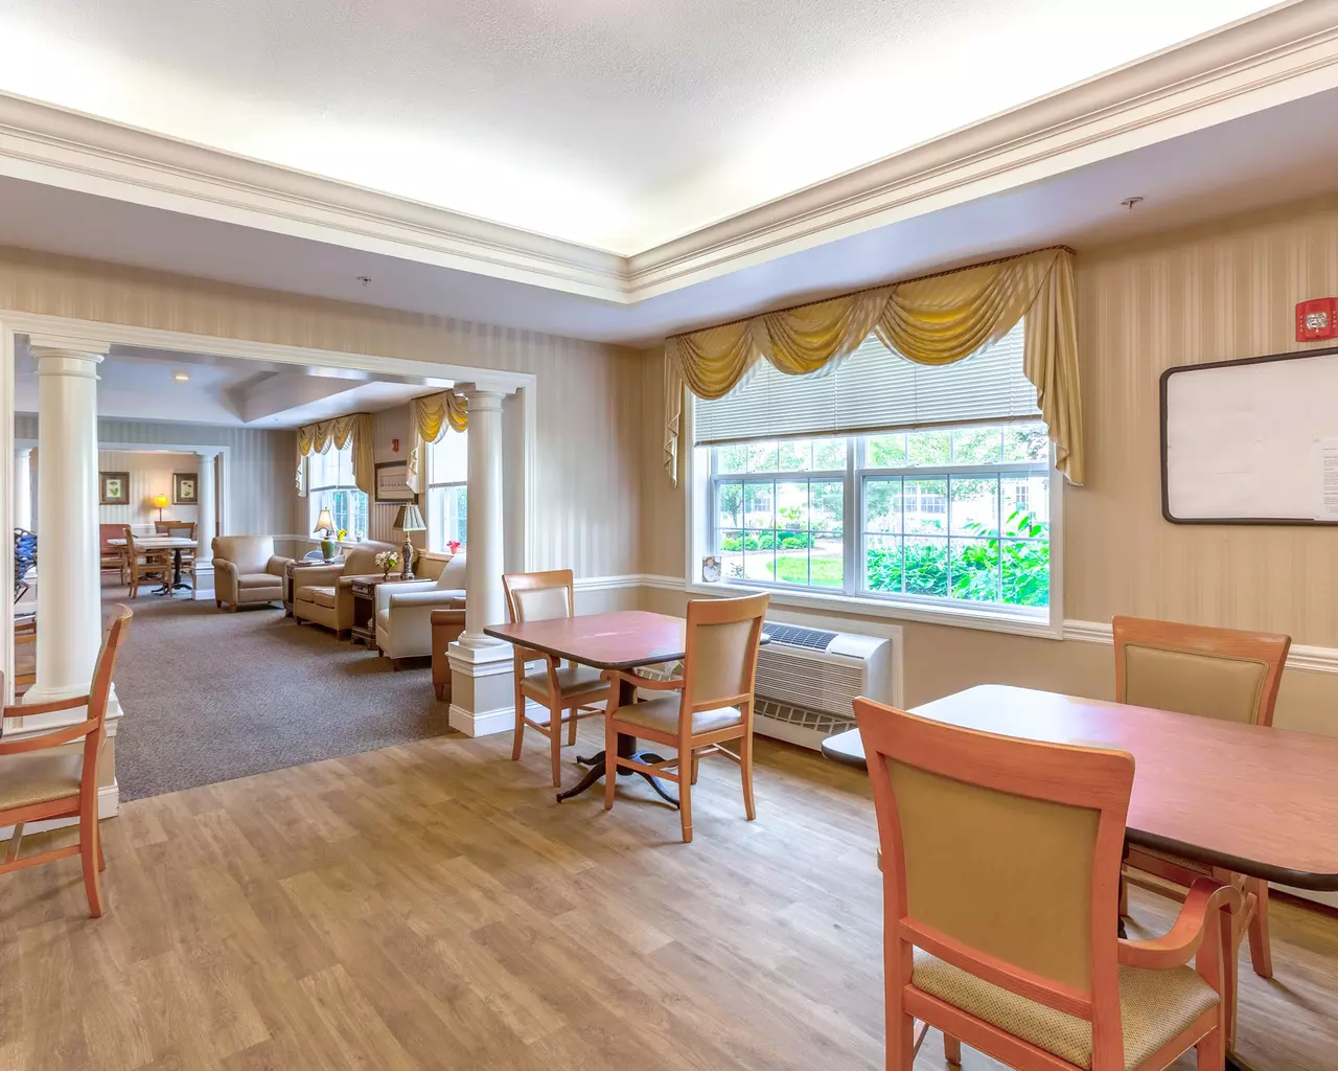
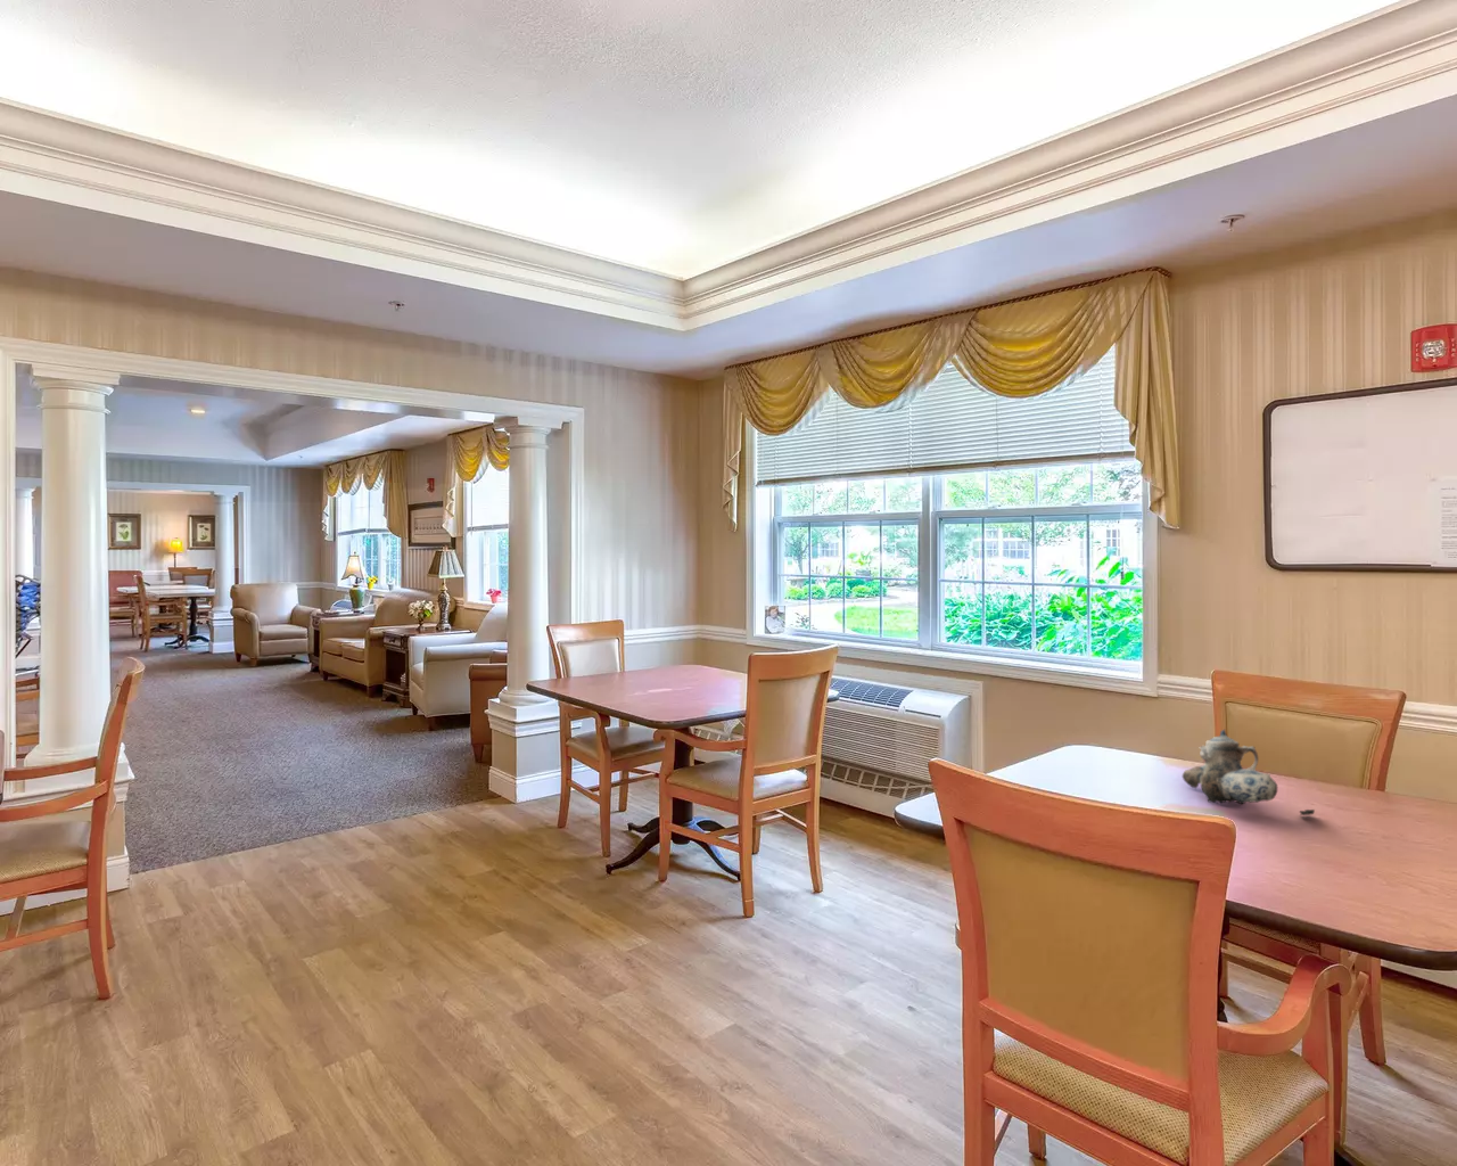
+ teapot [1181,728,1315,816]
